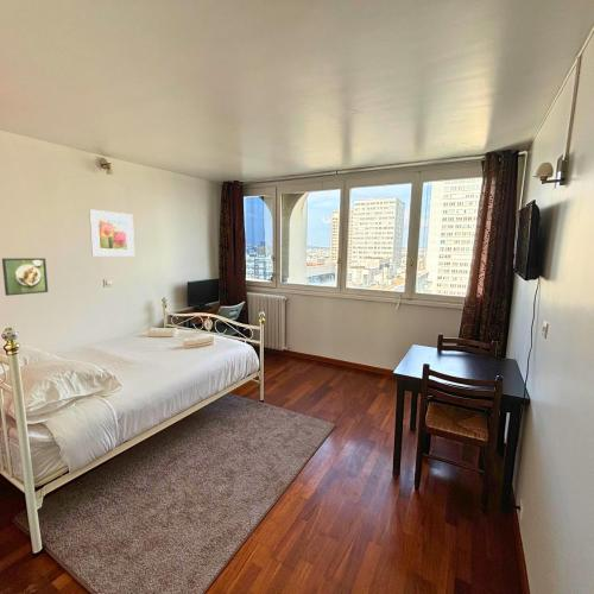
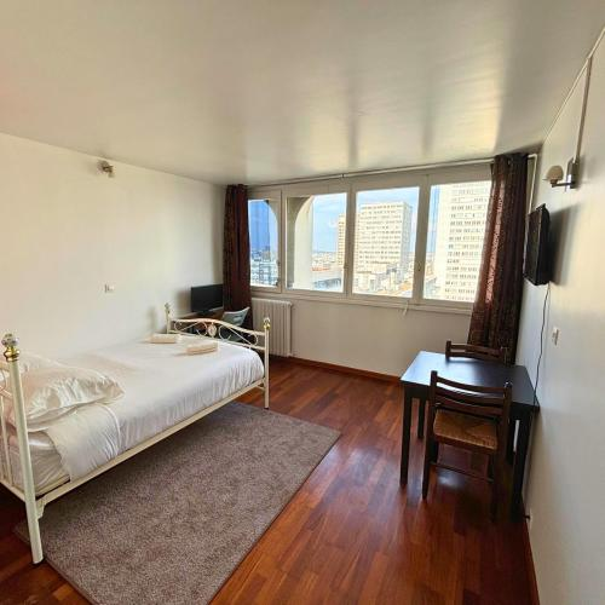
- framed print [88,208,135,258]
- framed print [1,257,49,297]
